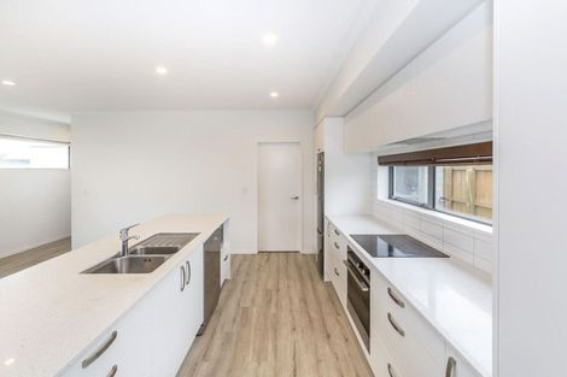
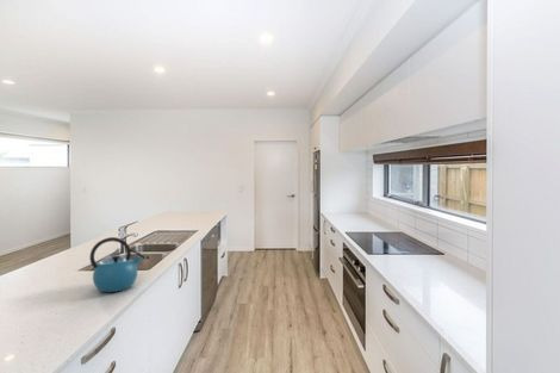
+ kettle [88,236,145,293]
